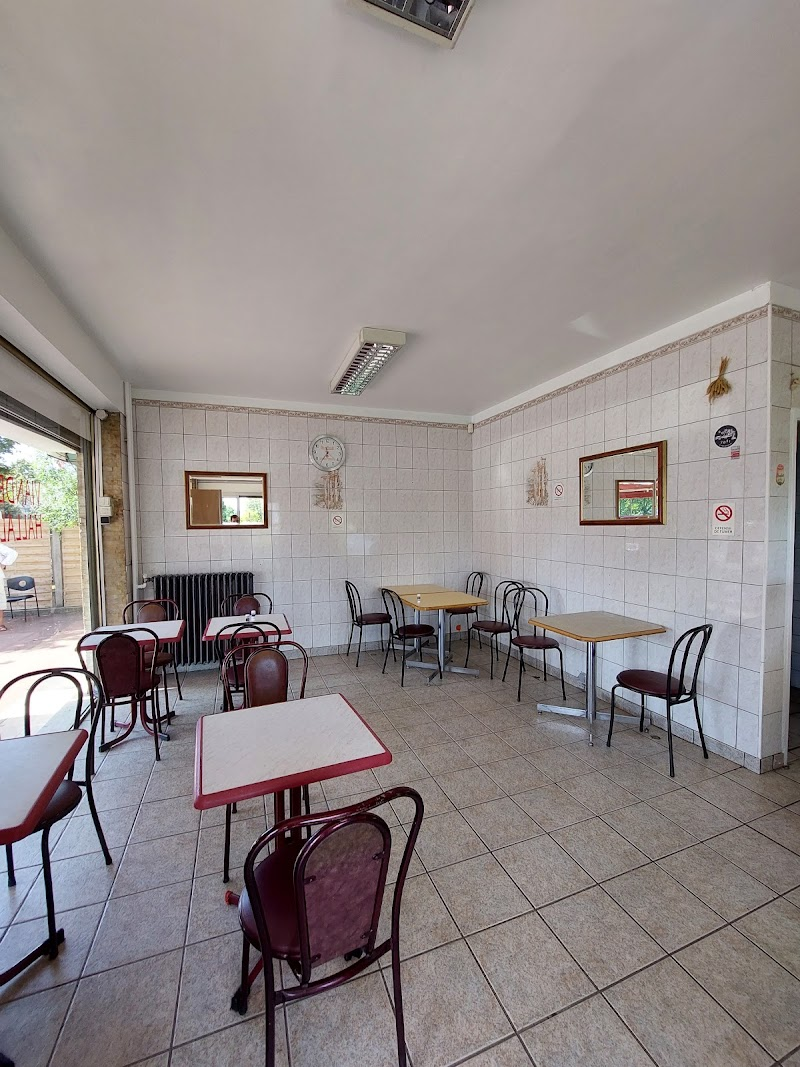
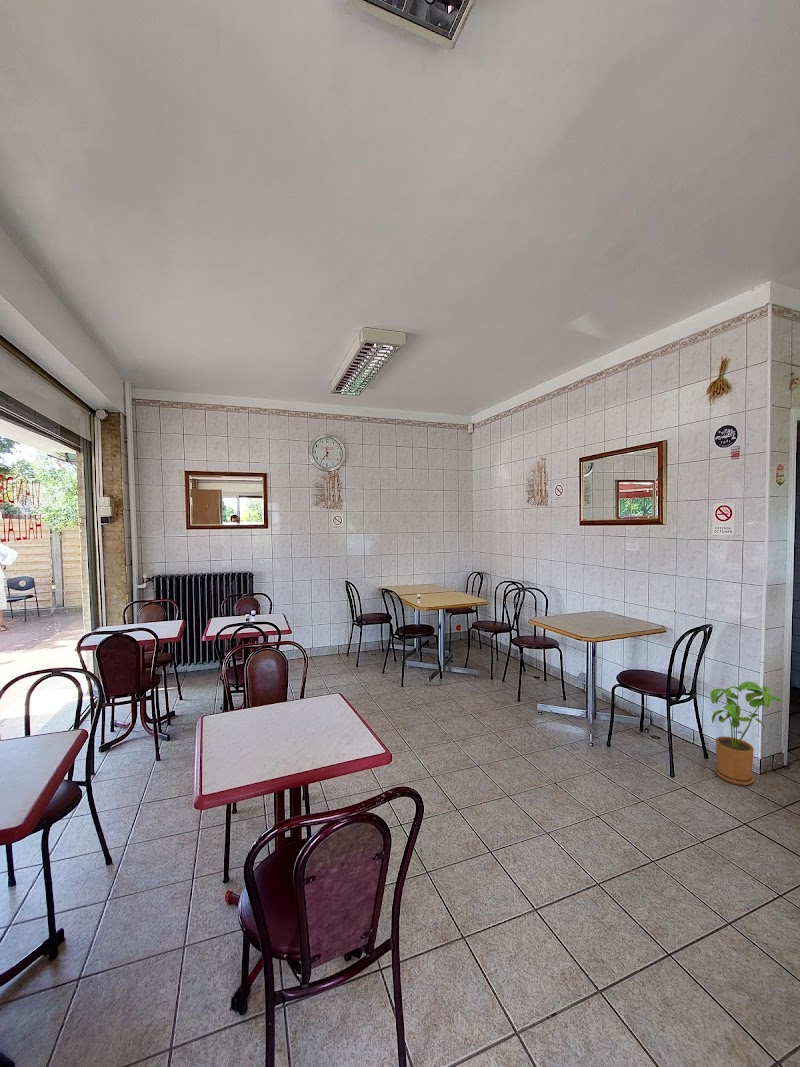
+ house plant [709,681,786,786]
